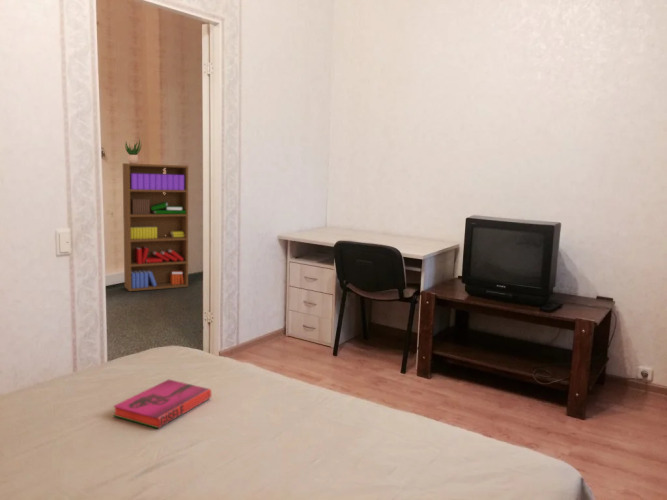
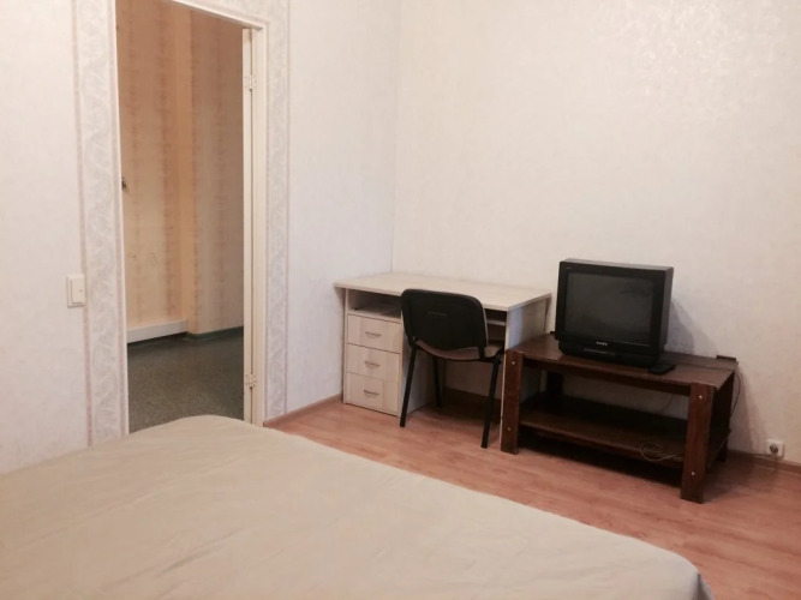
- bookshelf [122,162,189,292]
- potted plant [124,138,142,164]
- hardback book [112,378,212,430]
